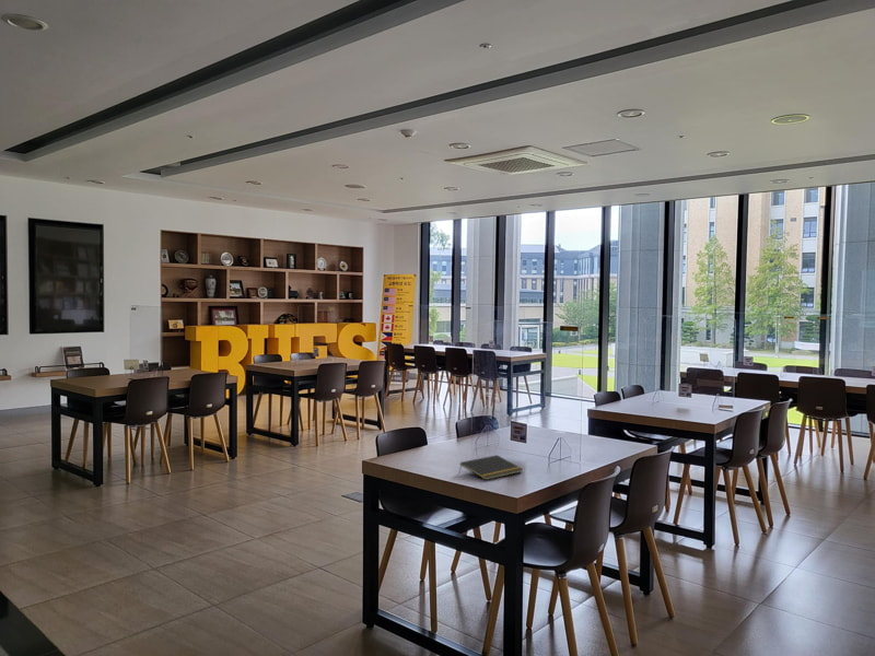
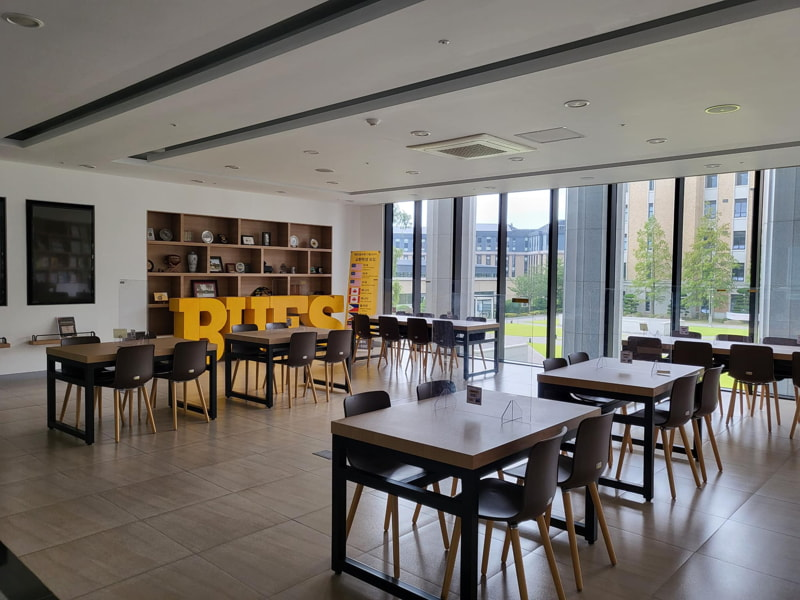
- notepad [458,454,524,481]
